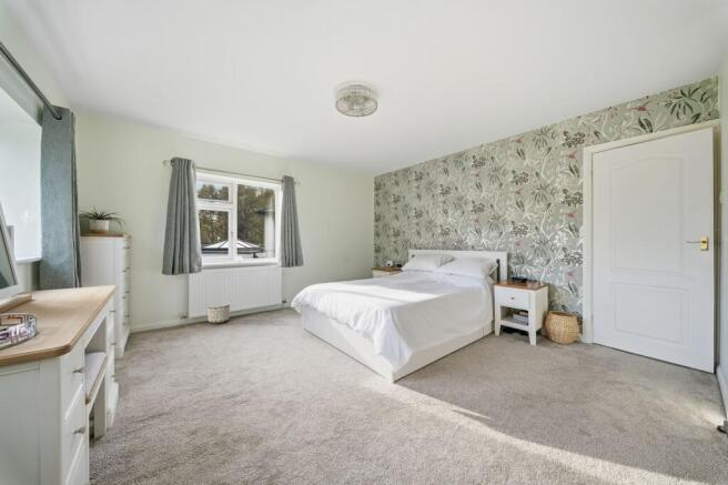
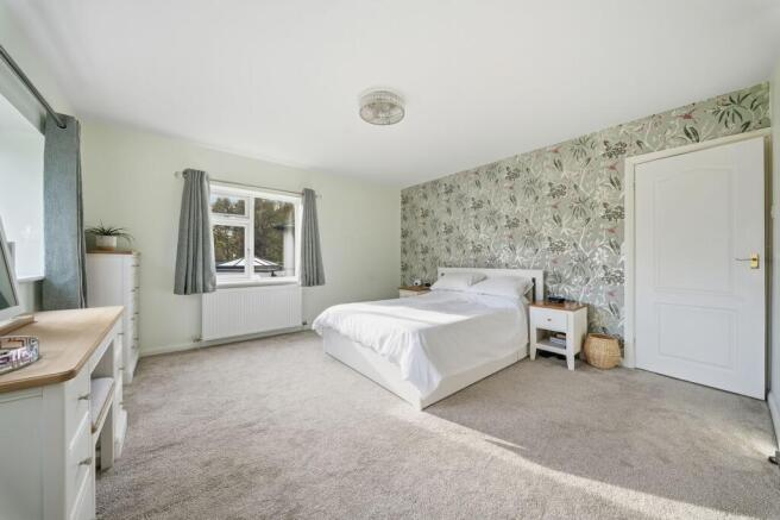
- planter [206,302,231,324]
